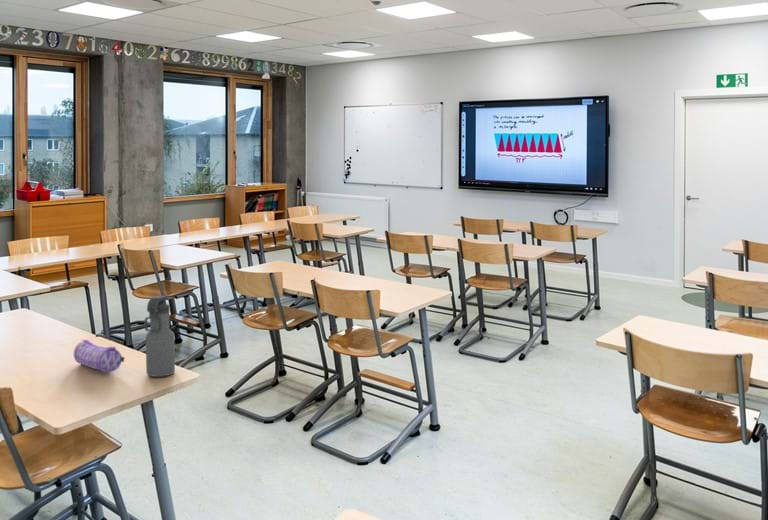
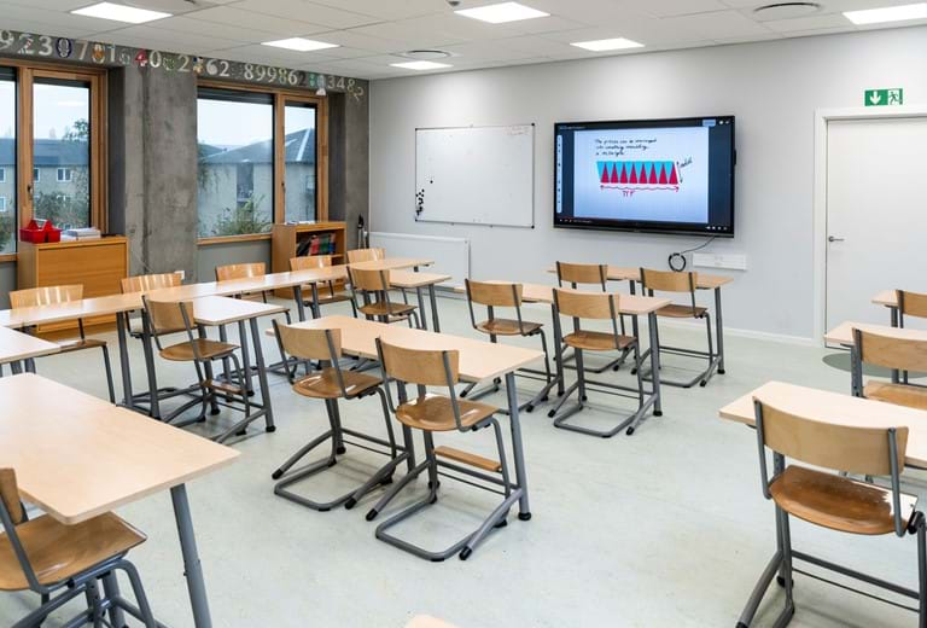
- pencil case [72,339,125,373]
- water bottle [144,295,176,378]
